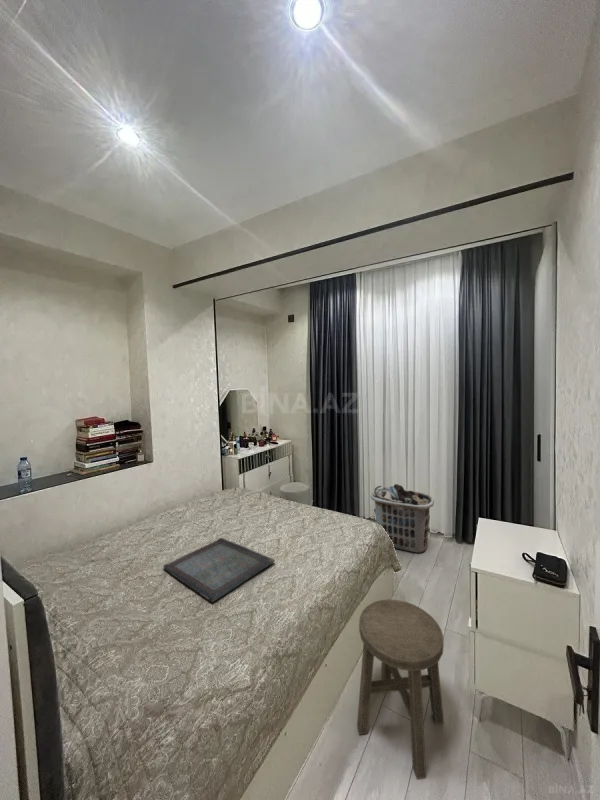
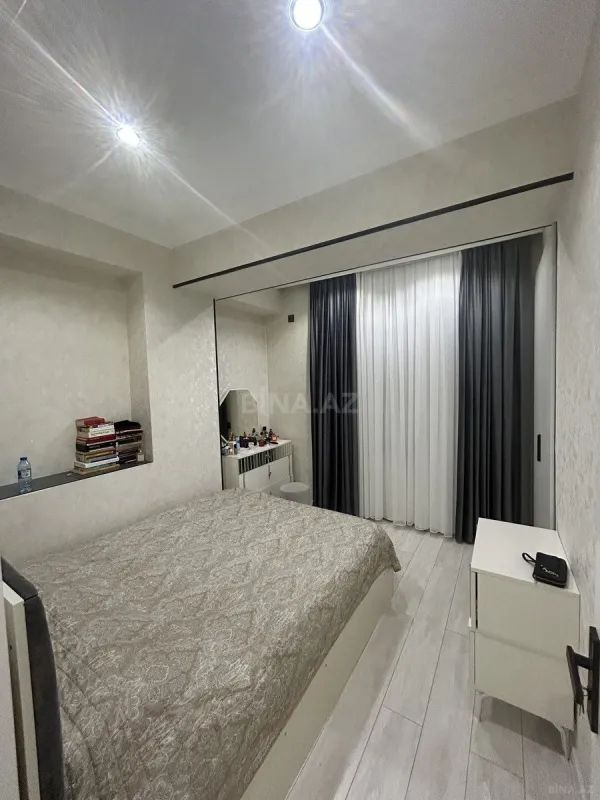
- clothes hamper [370,483,435,554]
- stool [356,598,445,780]
- serving tray [162,537,276,603]
